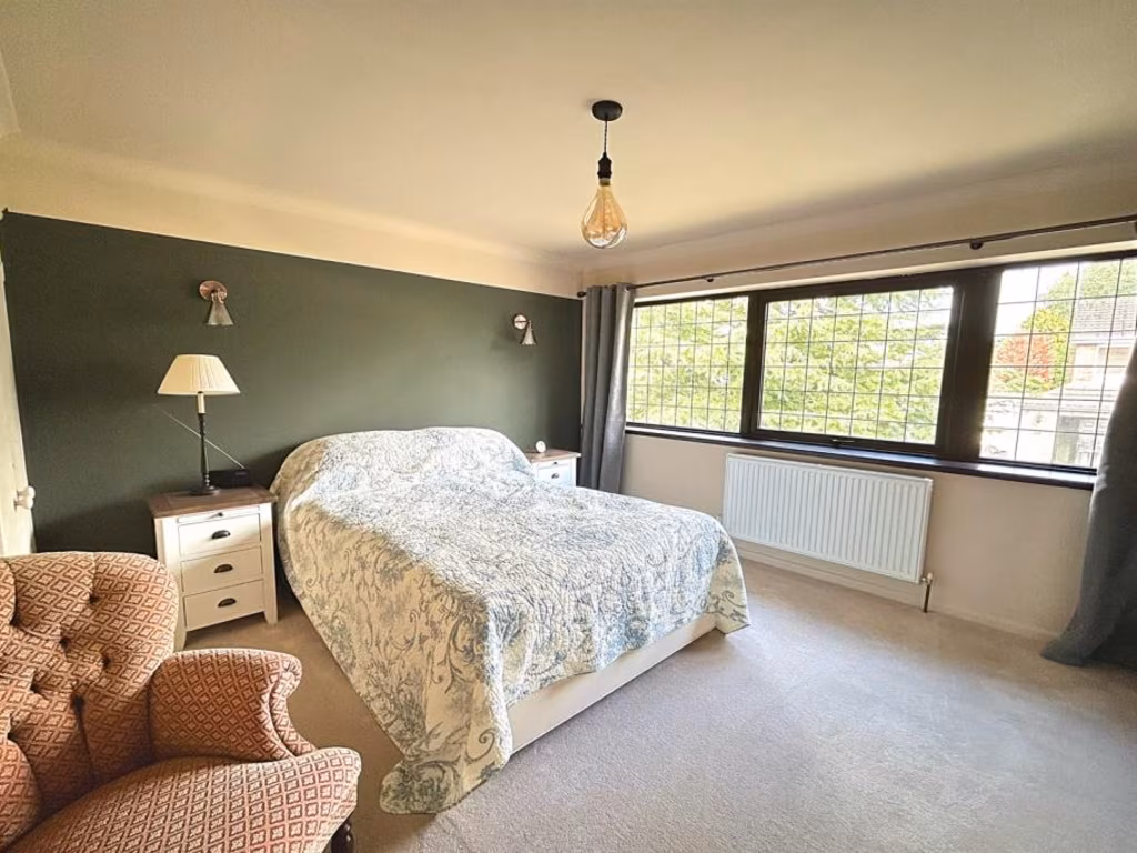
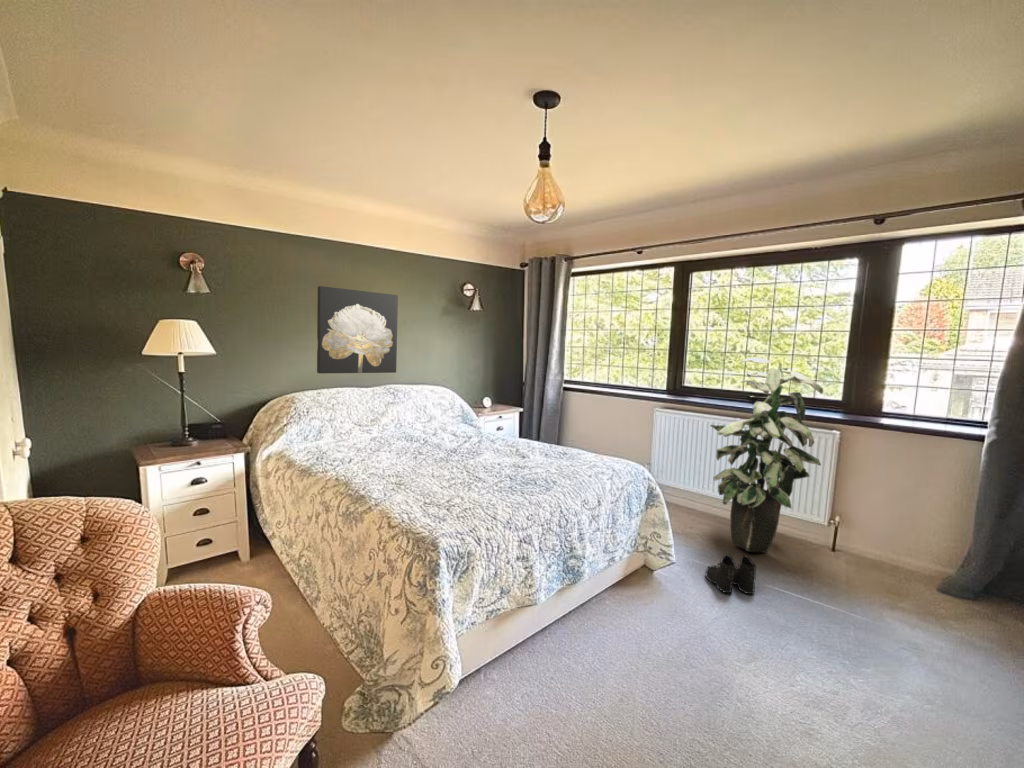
+ boots [704,553,757,595]
+ wall art [316,285,399,374]
+ indoor plant [709,356,824,554]
